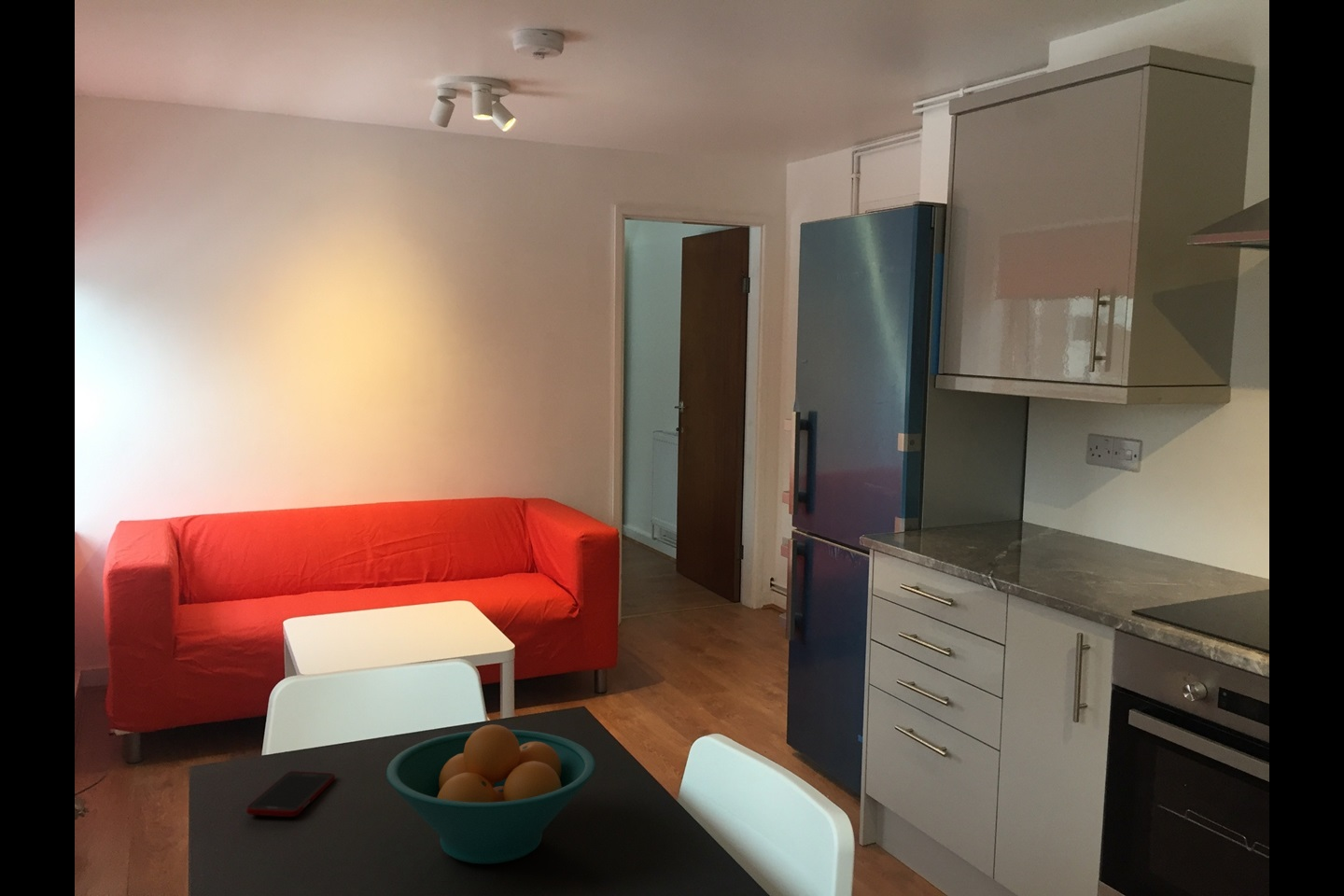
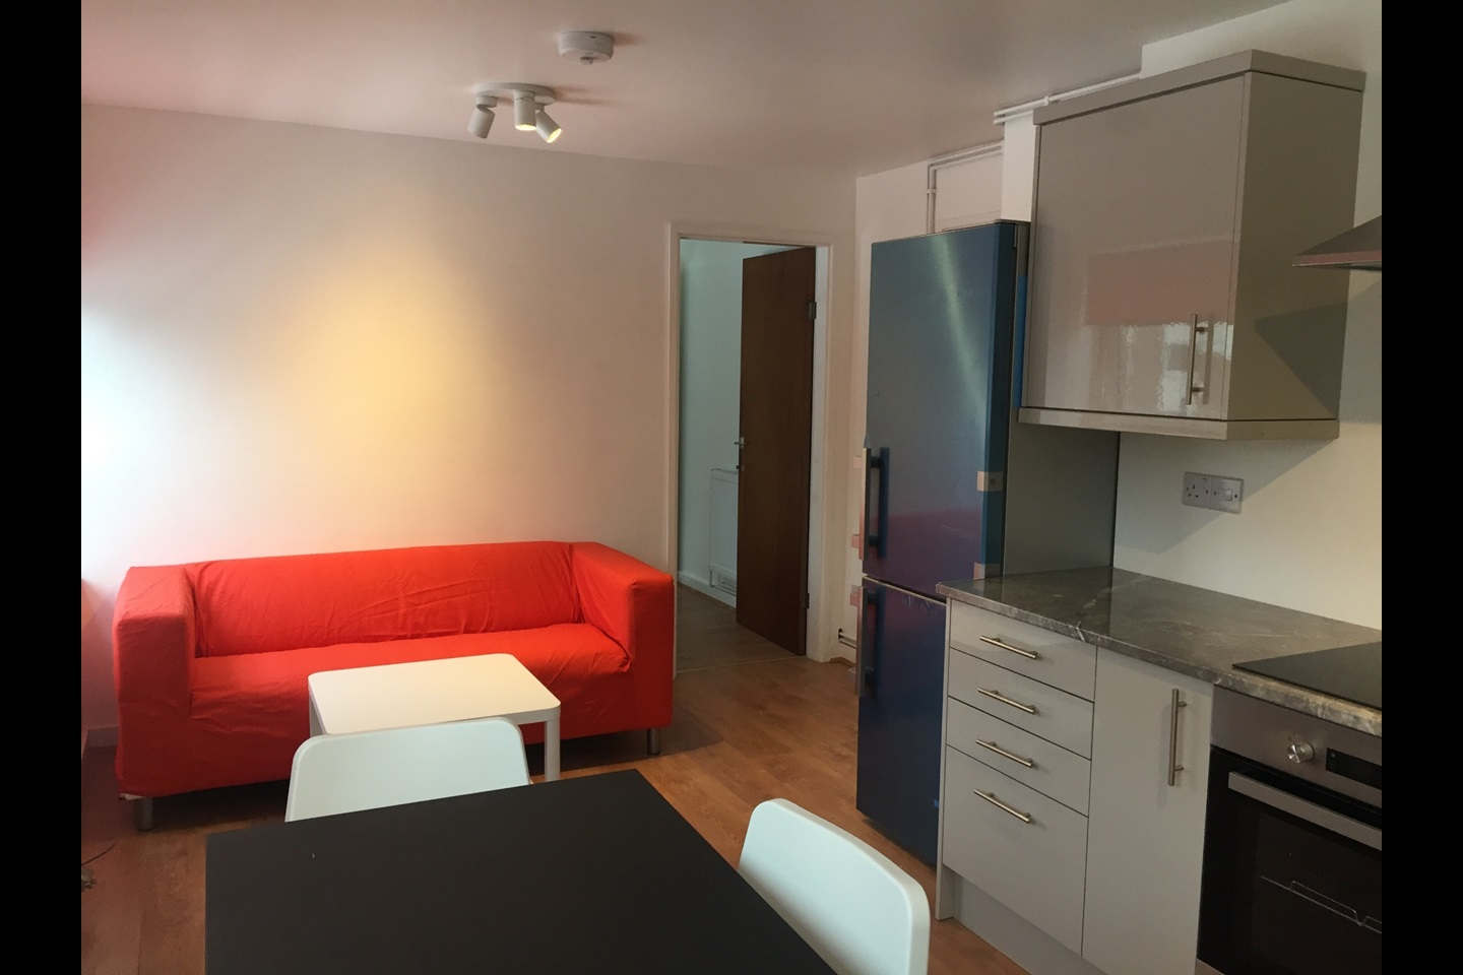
- fruit bowl [385,723,596,865]
- cell phone [245,770,336,818]
